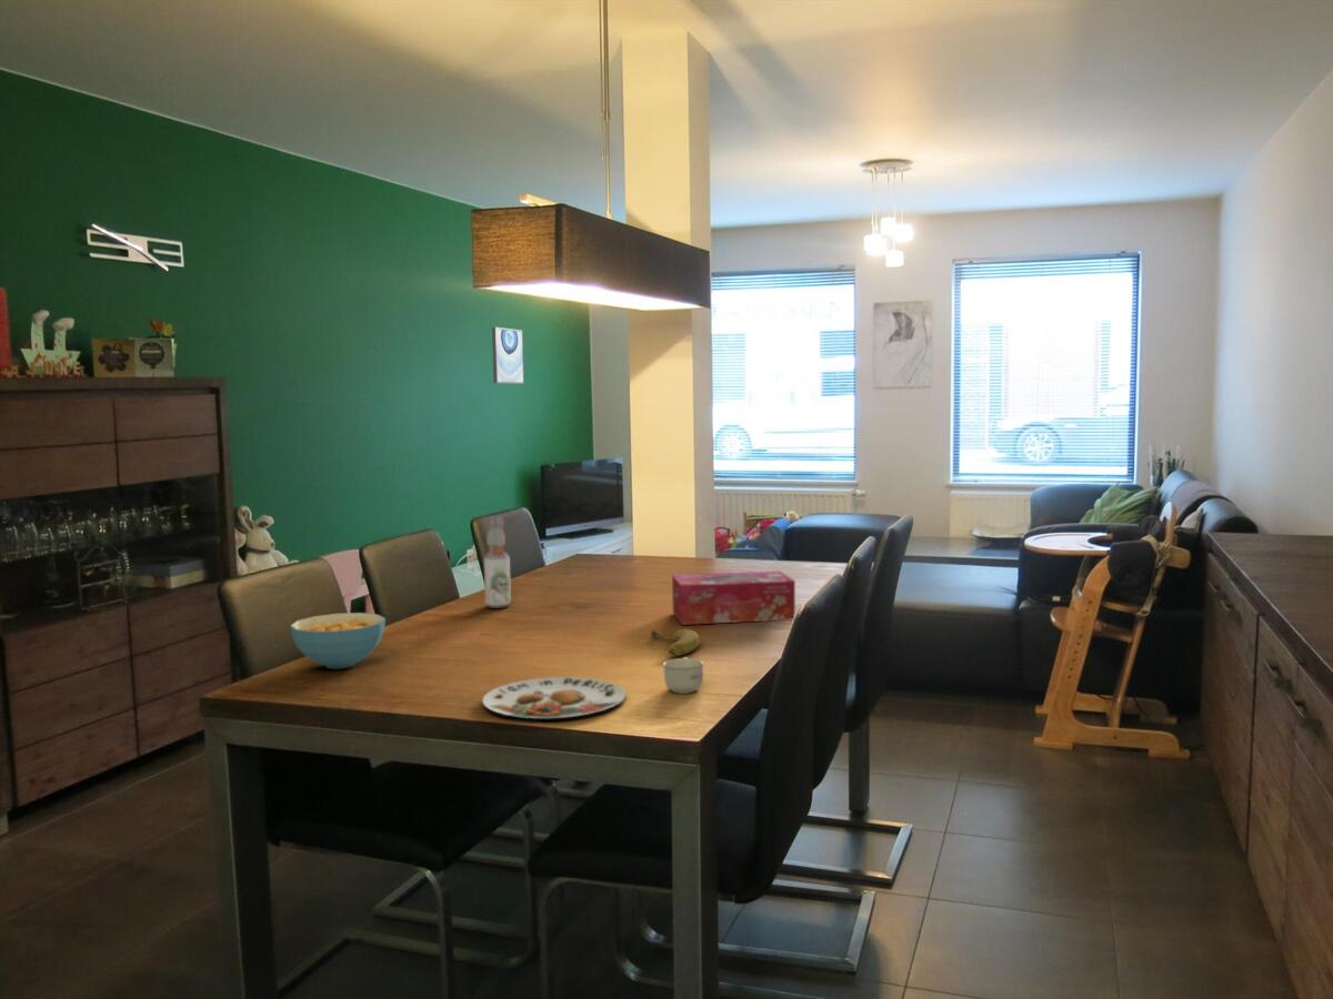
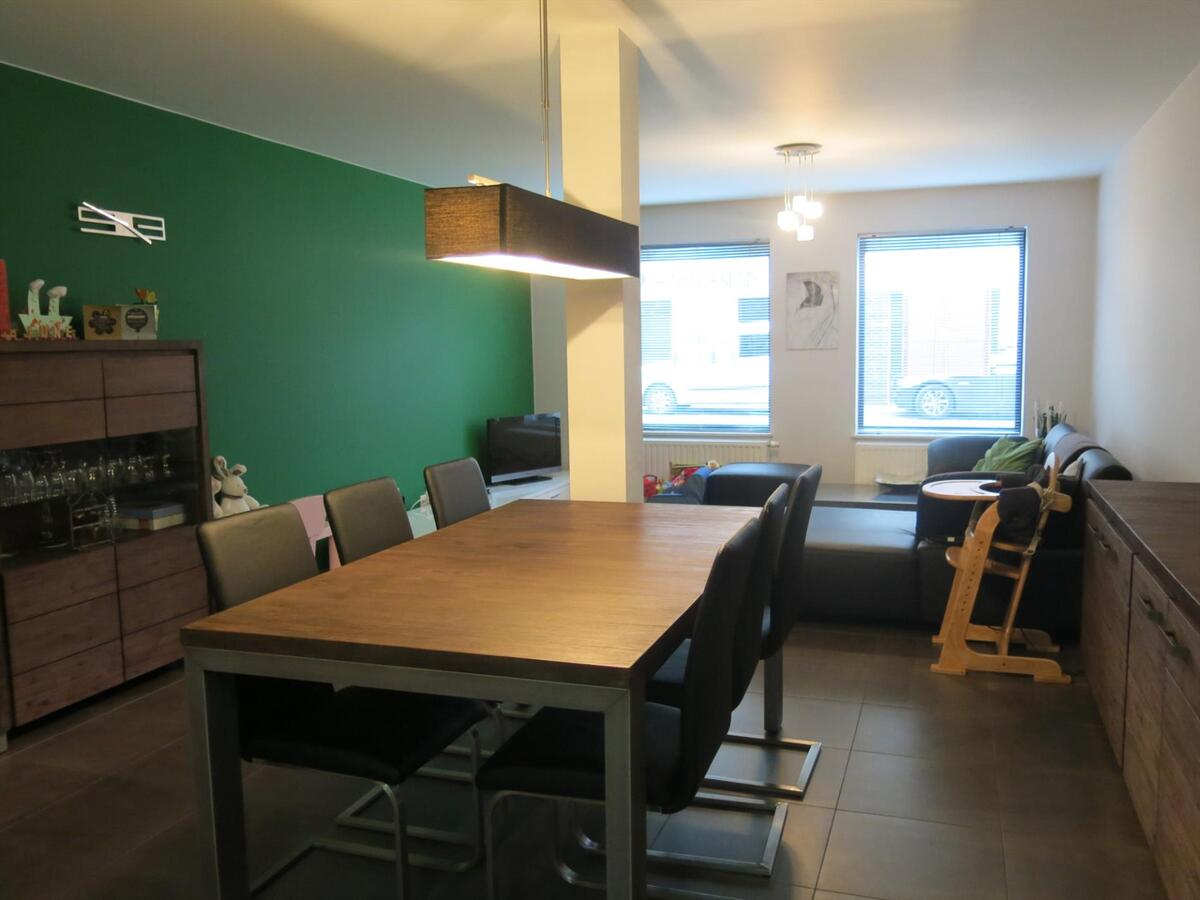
- tissue box [671,571,796,626]
- plate [481,676,628,719]
- cereal bowl [289,612,387,670]
- bottle [483,515,512,609]
- fruit [649,628,701,657]
- cup [662,656,704,695]
- wall art [491,326,525,385]
